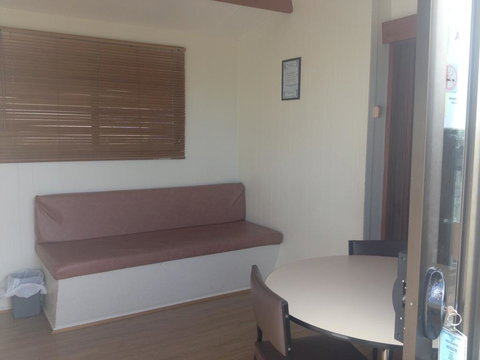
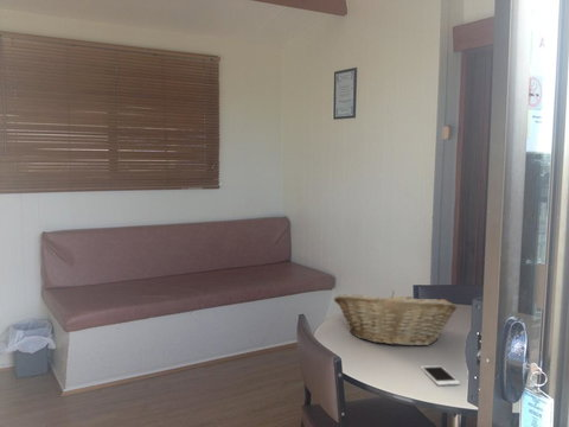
+ cell phone [420,364,461,387]
+ fruit basket [333,289,458,348]
